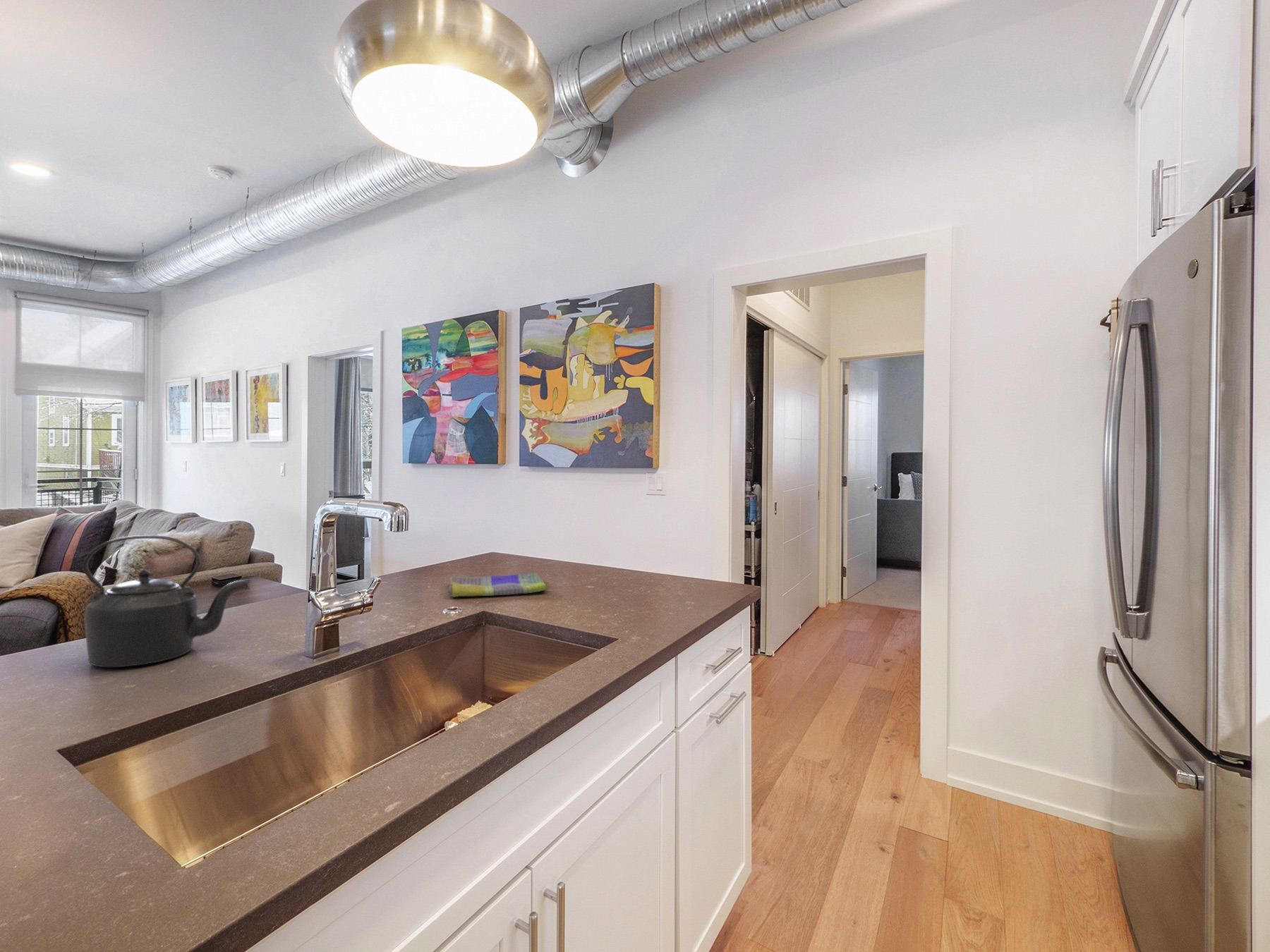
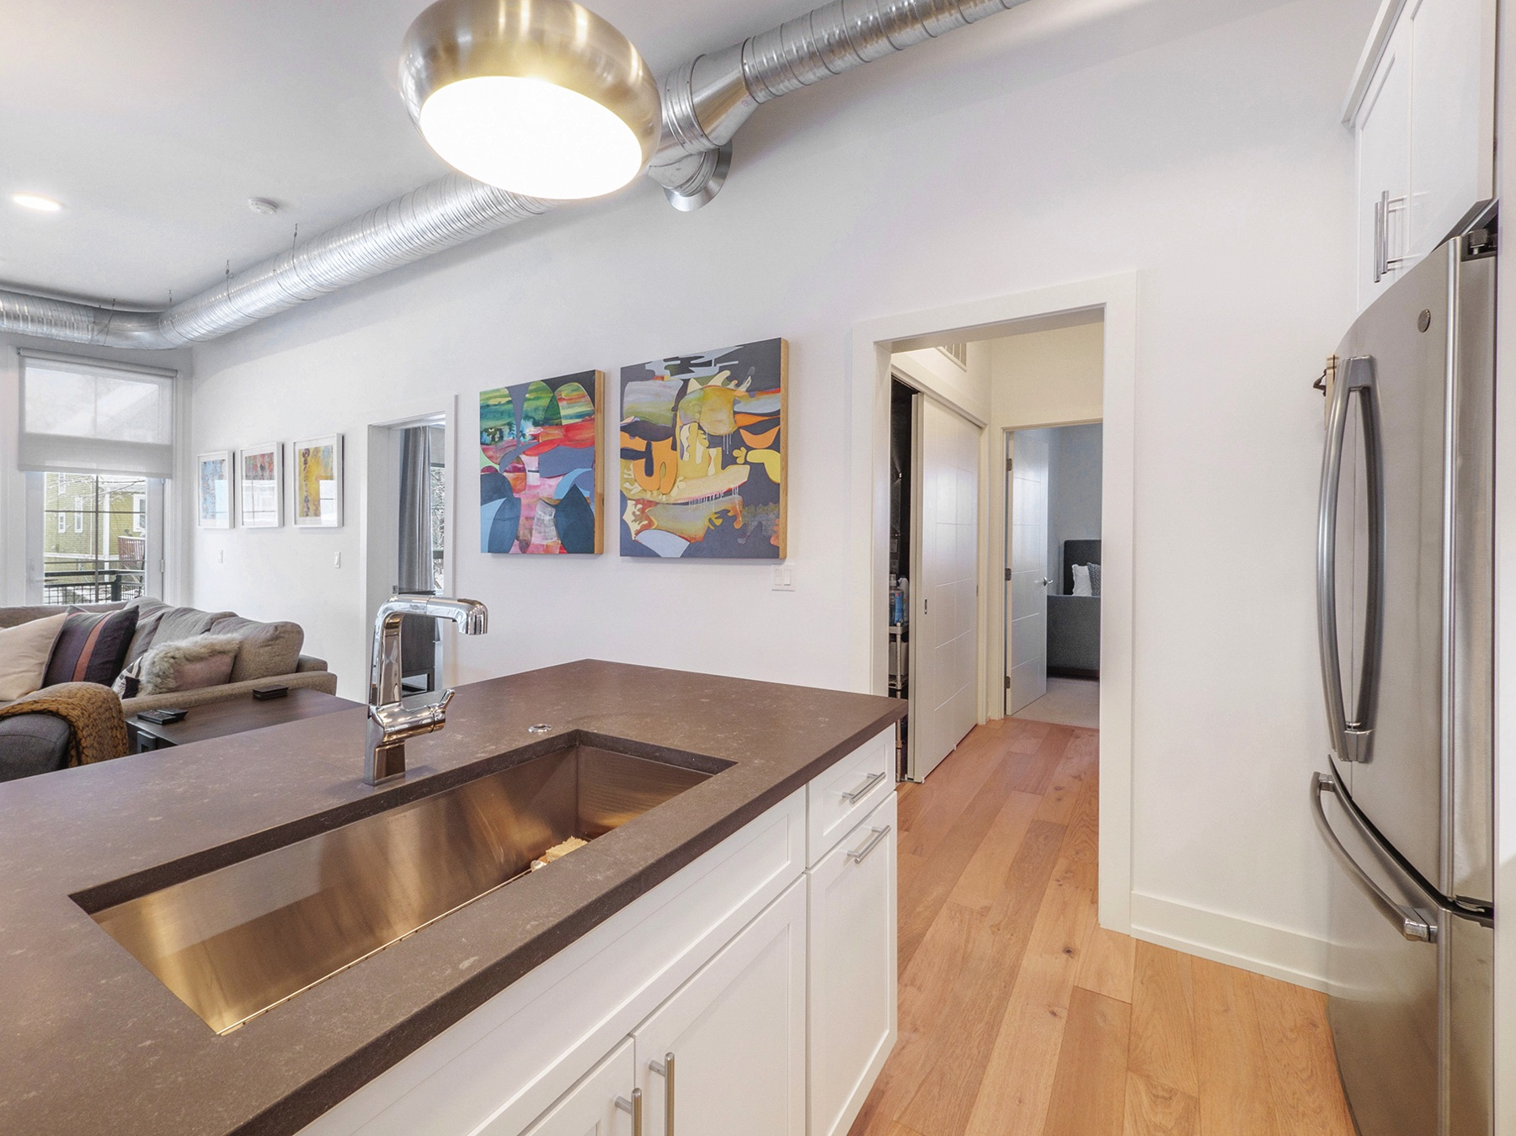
- dish towel [447,572,547,598]
- kettle [82,535,251,668]
